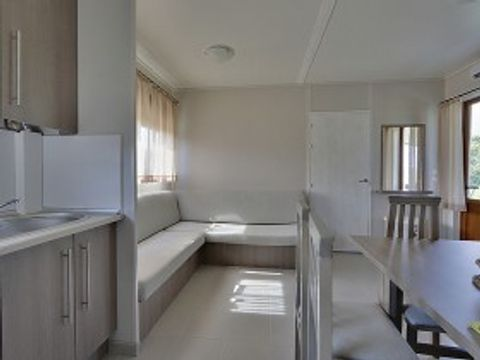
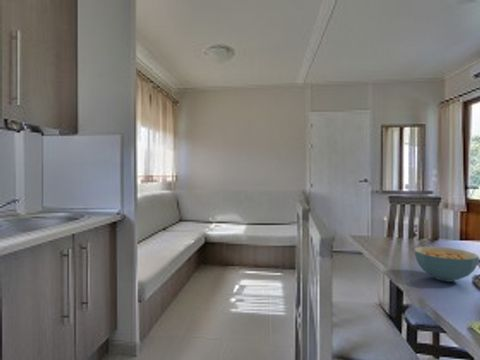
+ cereal bowl [413,246,480,283]
